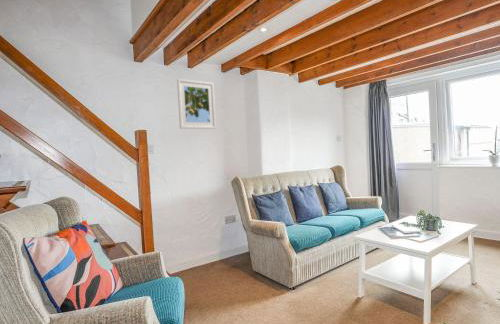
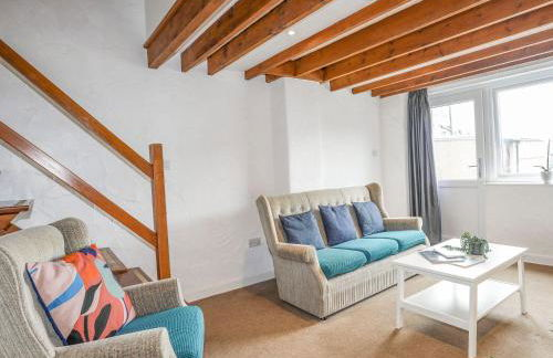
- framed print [176,78,217,130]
